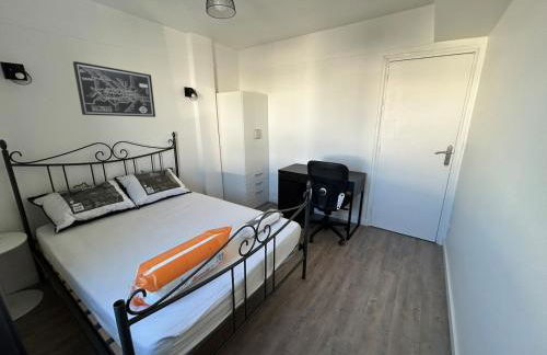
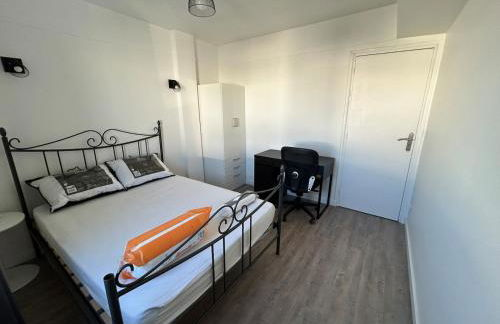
- wall art [72,60,156,118]
